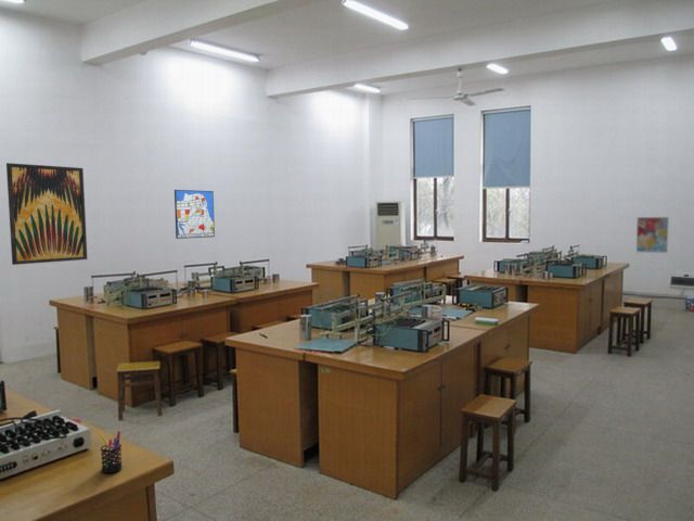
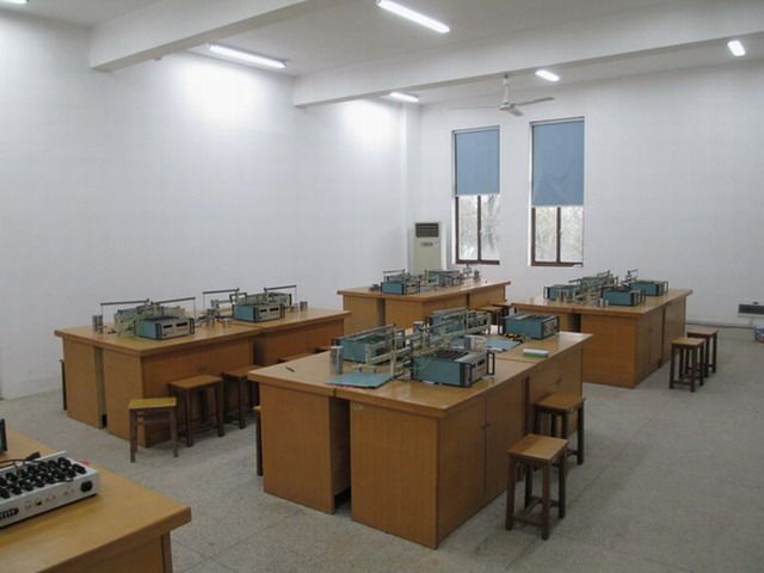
- wall art [5,162,89,266]
- pen holder [99,430,124,474]
- wall art [174,189,216,240]
- wall art [635,216,670,254]
